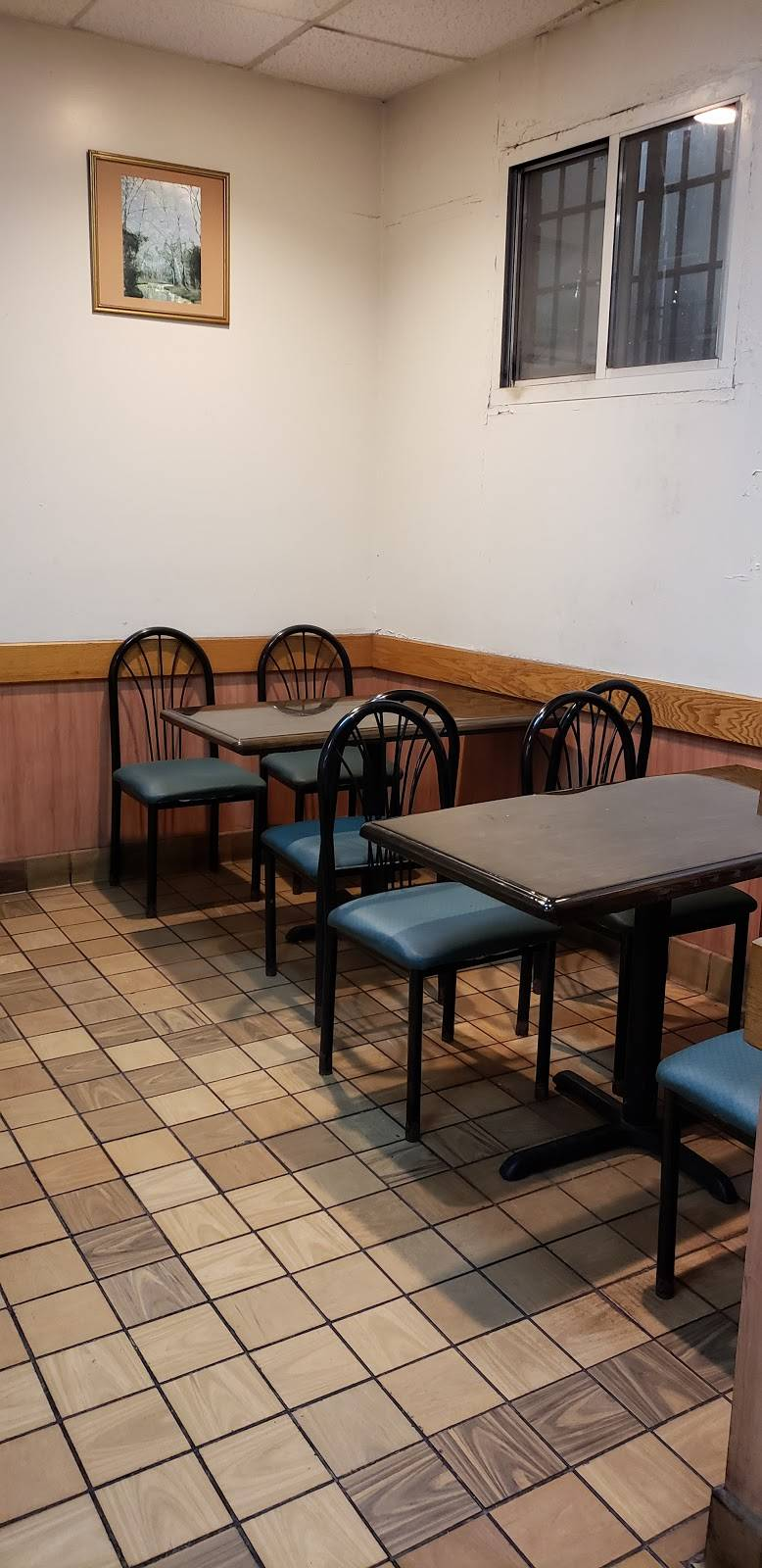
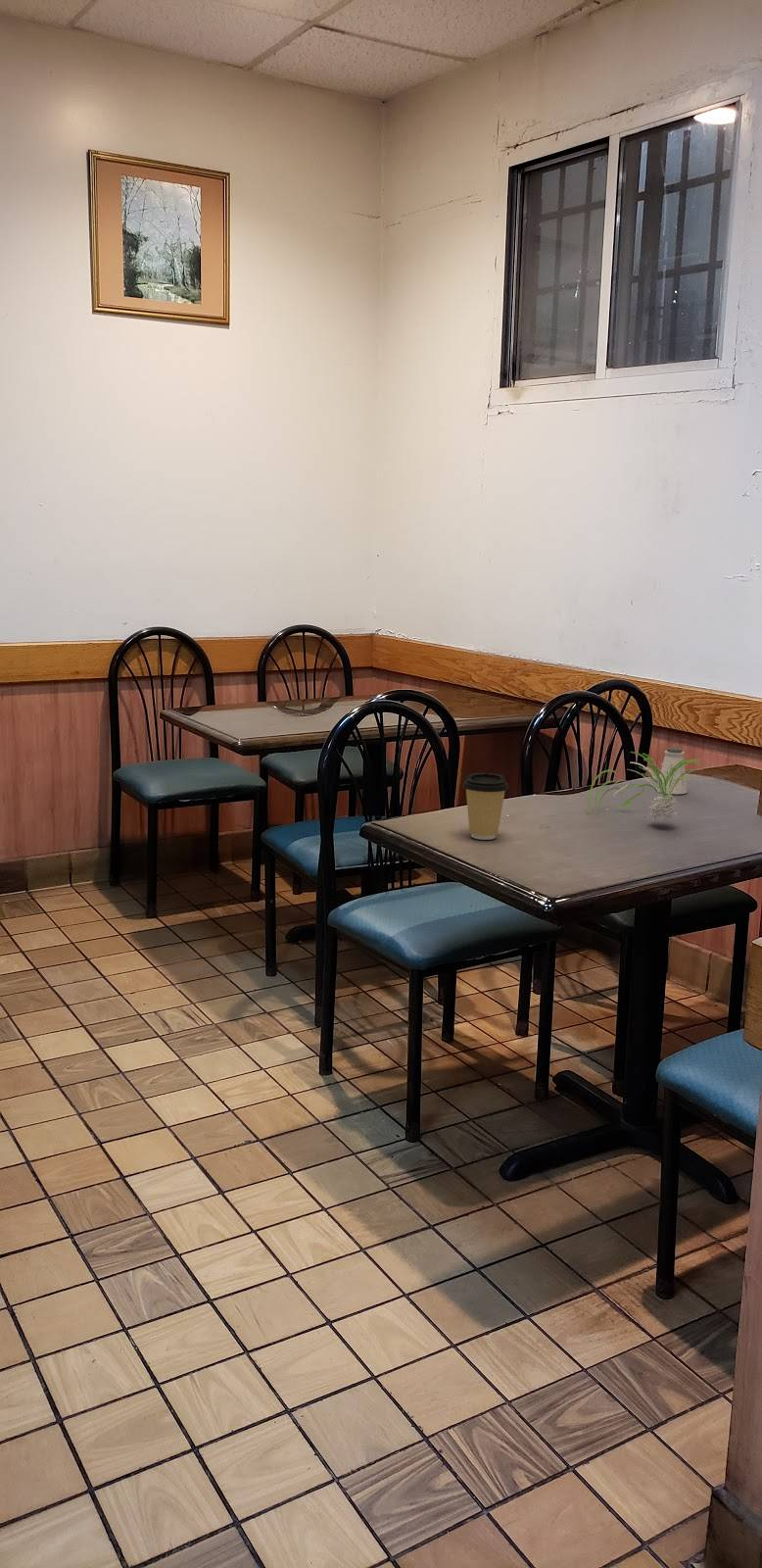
+ saltshaker [659,747,689,795]
+ plant [587,751,702,822]
+ coffee cup [461,772,509,841]
